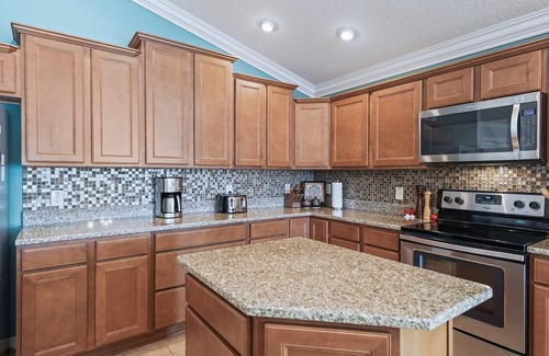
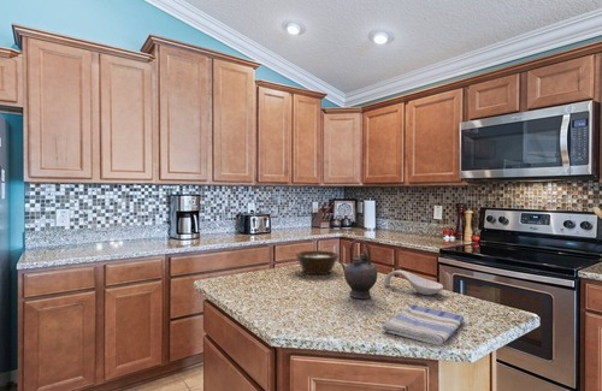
+ teapot [337,238,378,300]
+ bowl [295,249,341,276]
+ dish towel [380,303,465,346]
+ spoon rest [383,269,444,296]
